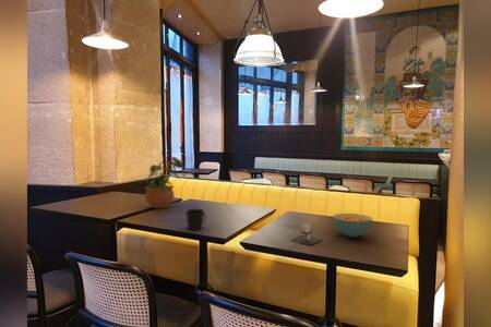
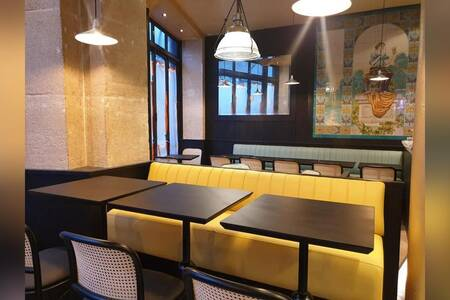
- cereal bowl [332,213,373,239]
- architectural model [288,222,323,246]
- potted plant [144,156,184,209]
- cup [184,208,207,231]
